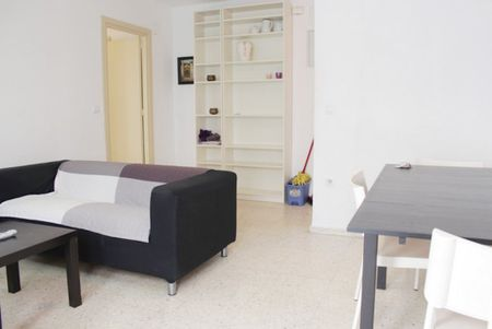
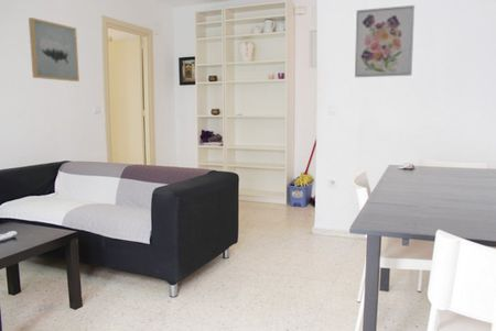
+ wall art [354,4,416,78]
+ wall art [28,16,80,82]
